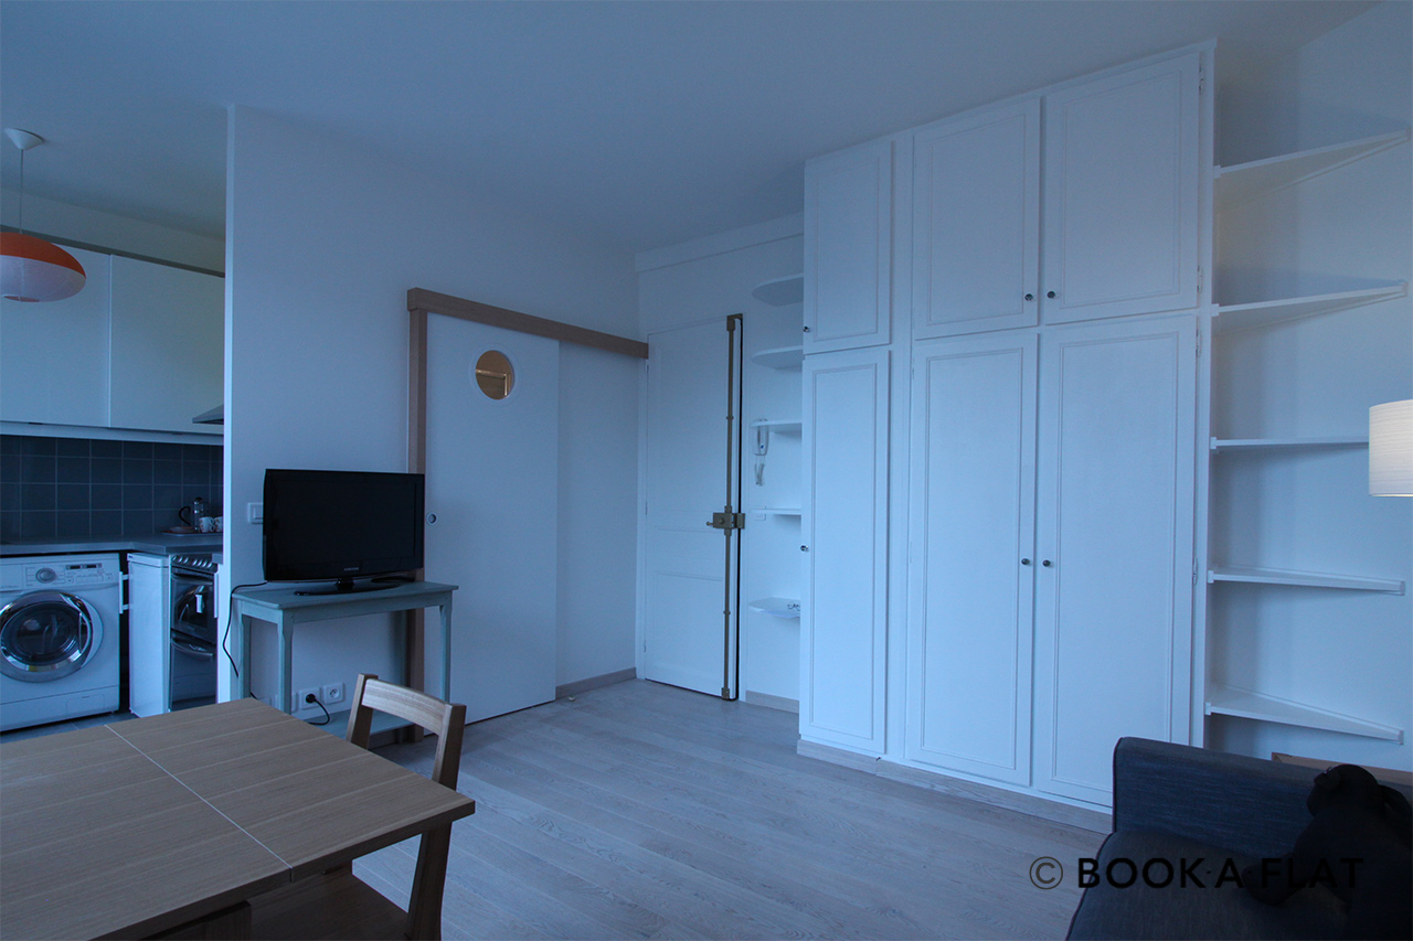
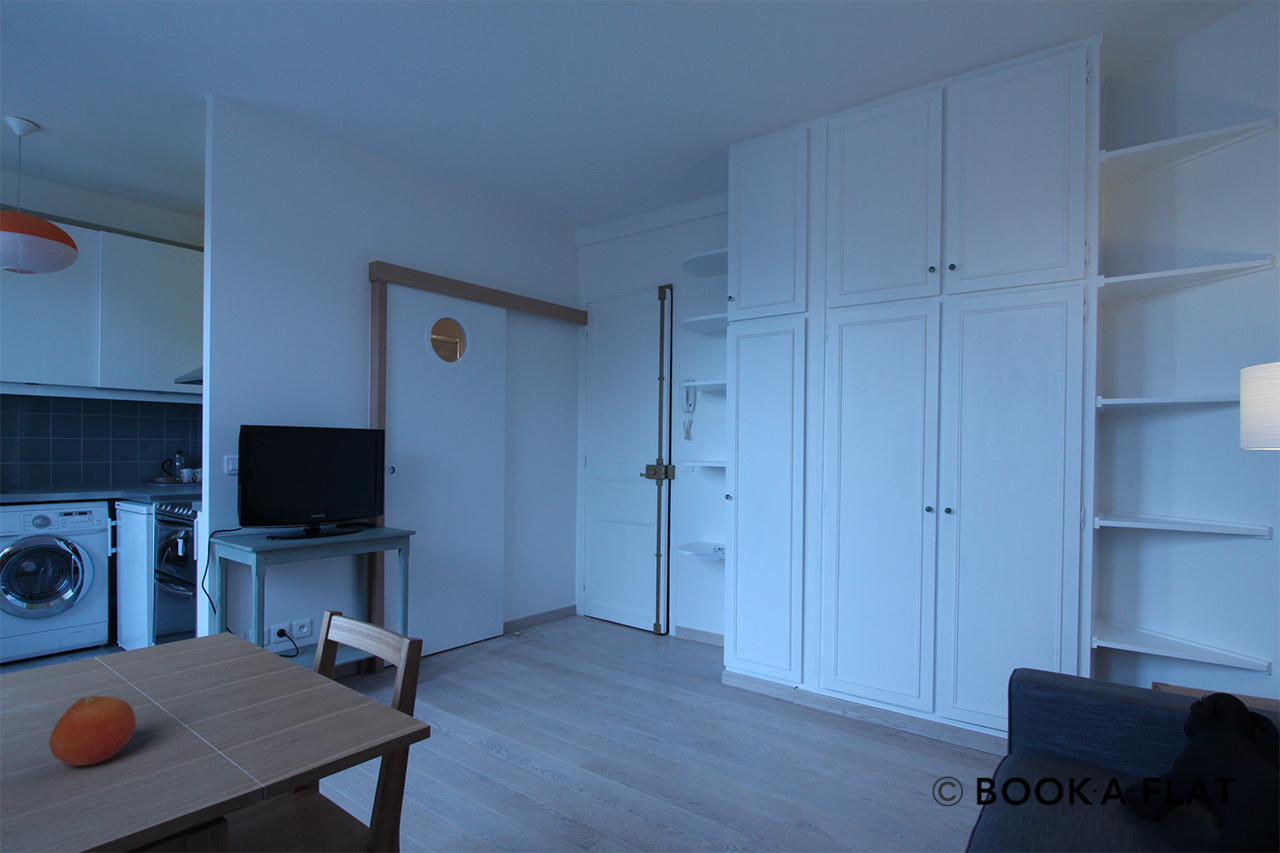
+ fruit [48,695,137,767]
